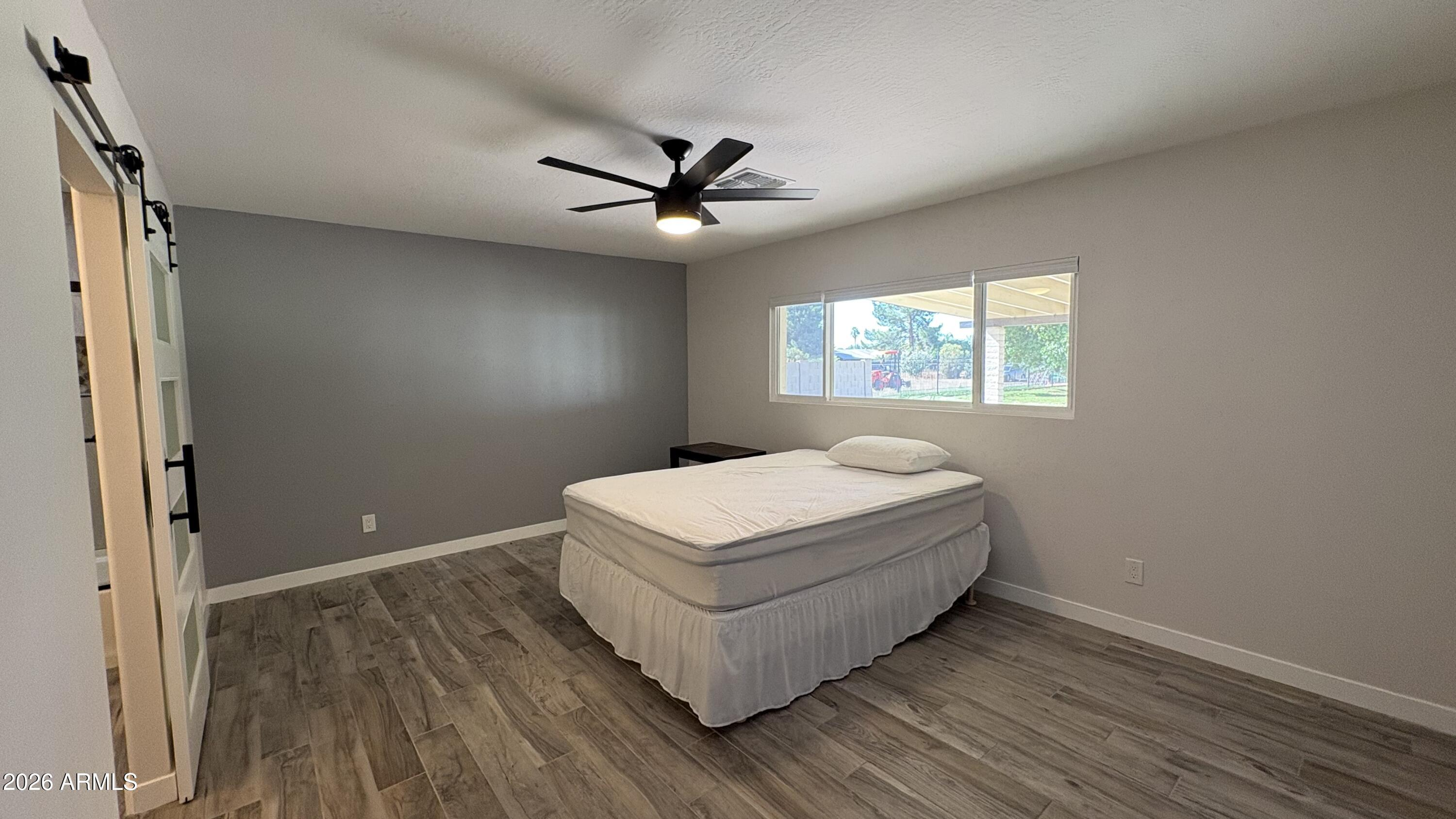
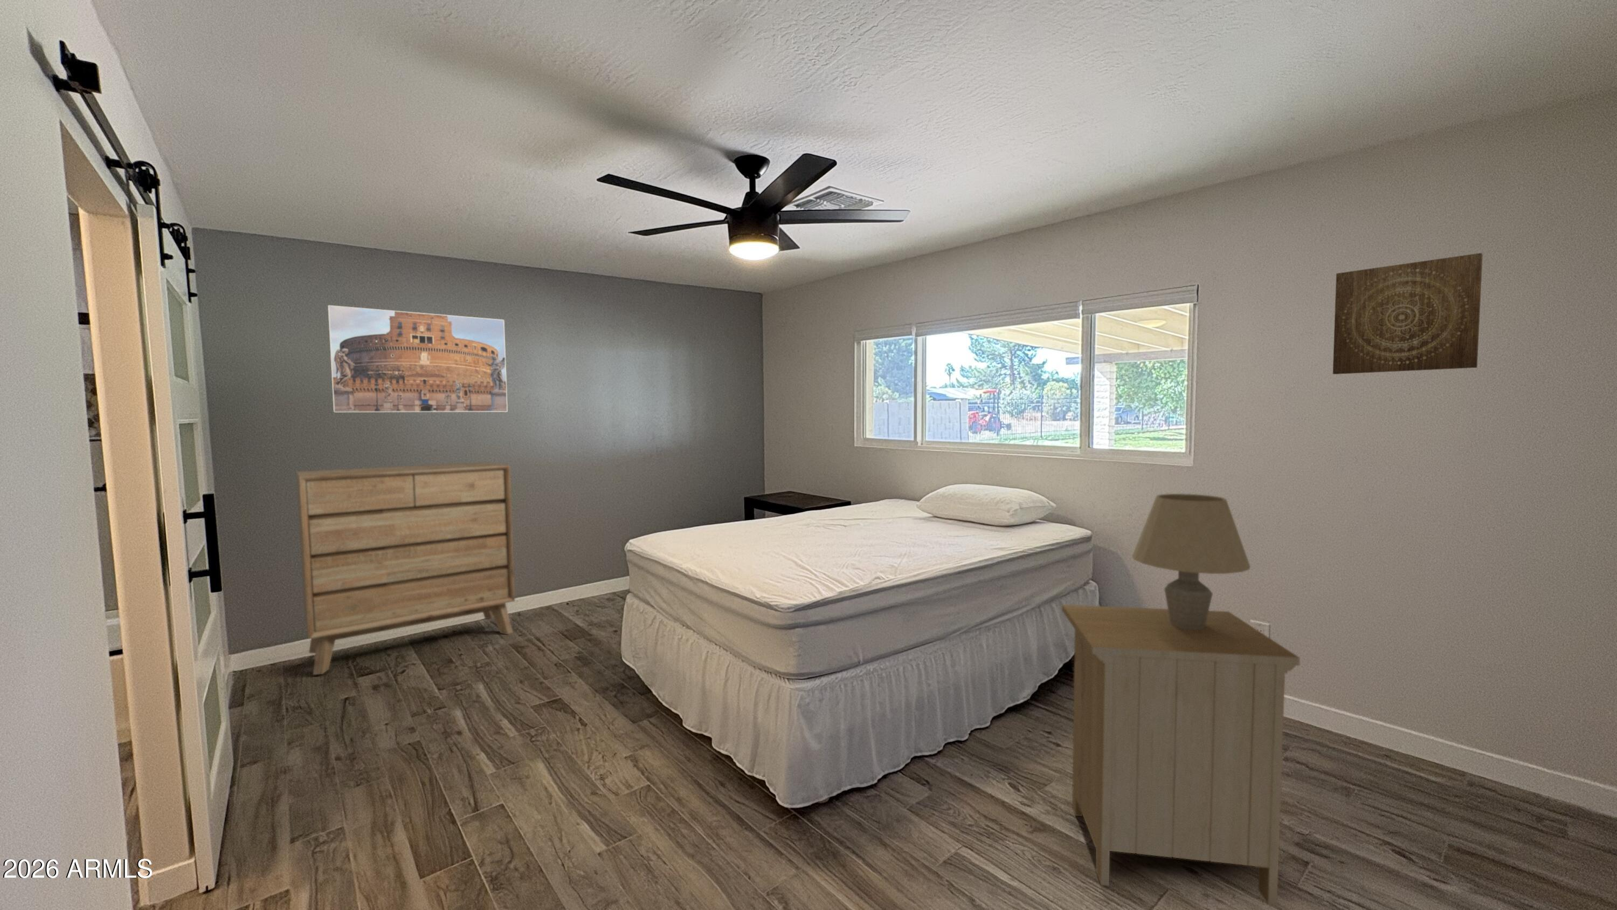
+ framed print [328,304,509,412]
+ dresser [295,462,515,676]
+ table lamp [1132,493,1251,630]
+ wall art [1333,252,1484,374]
+ nightstand [1062,604,1300,906]
